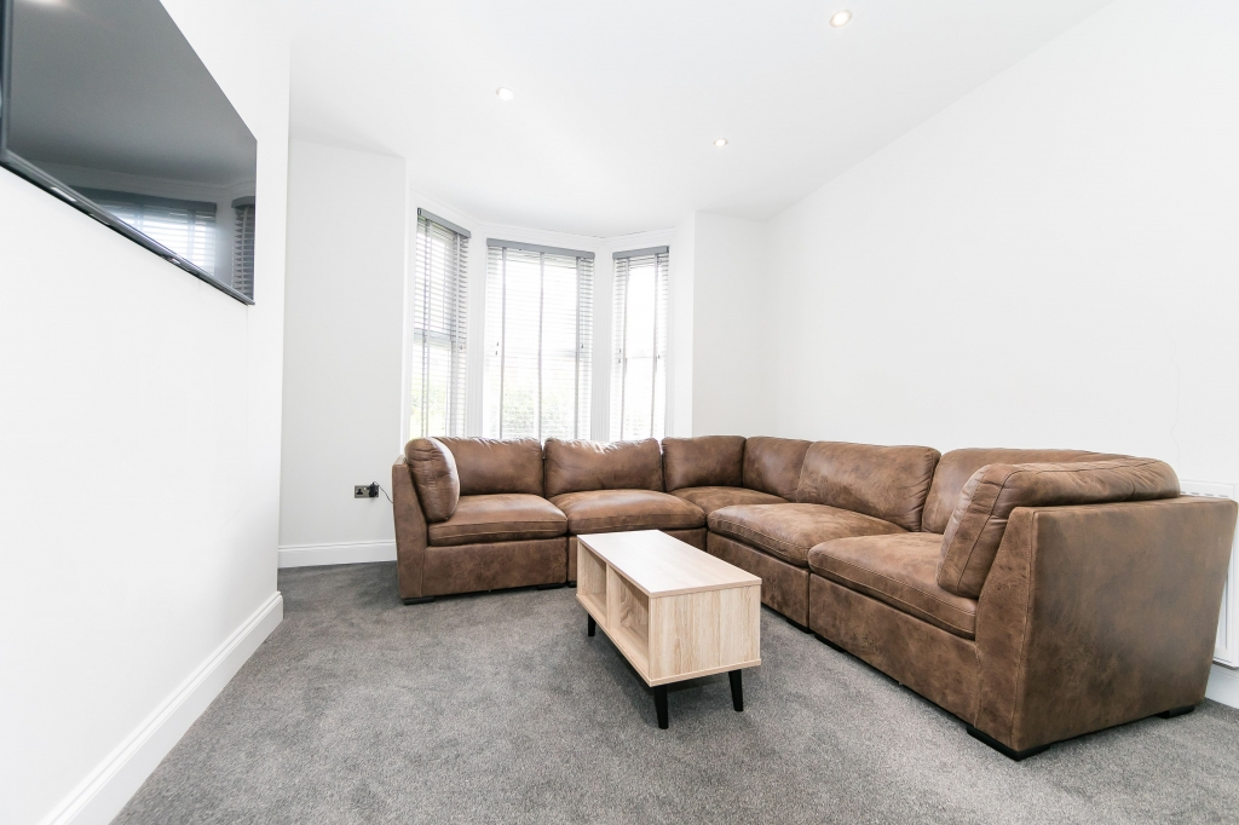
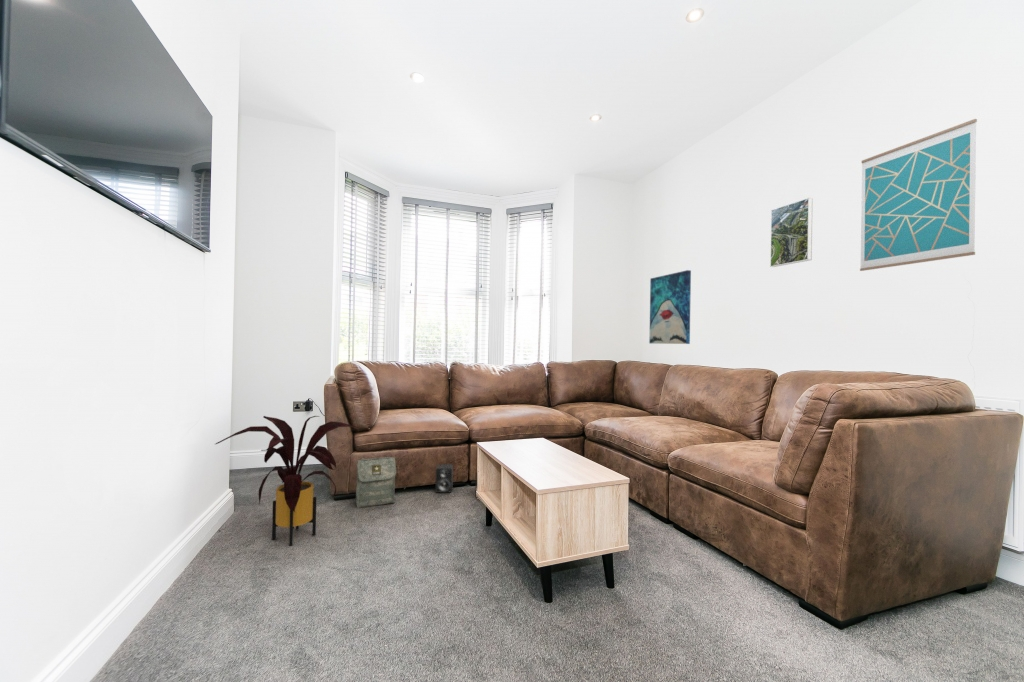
+ wall art [859,118,978,272]
+ house plant [214,415,359,547]
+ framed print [769,197,814,268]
+ wall art [648,269,692,345]
+ bag [355,456,397,509]
+ speaker [434,463,478,497]
